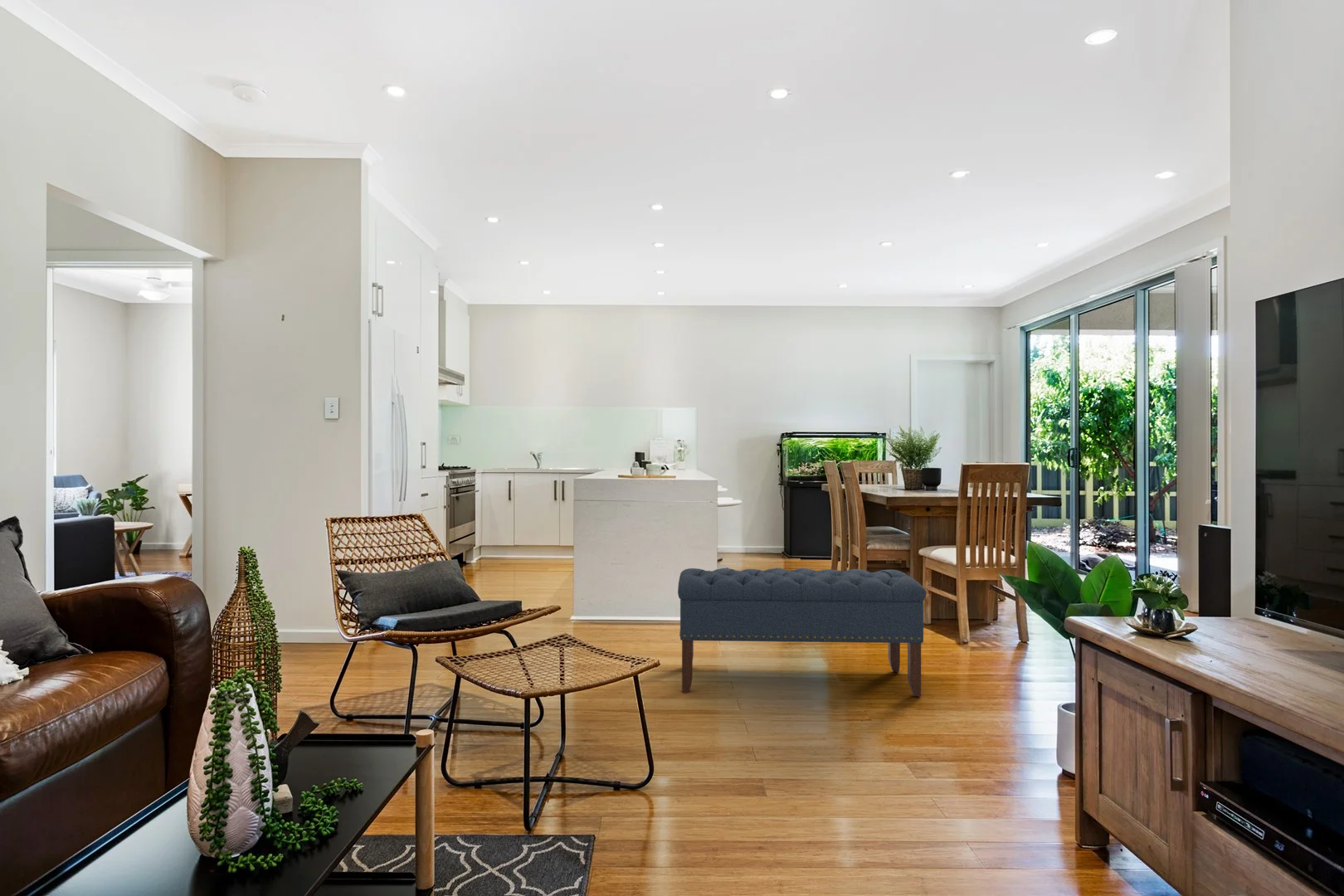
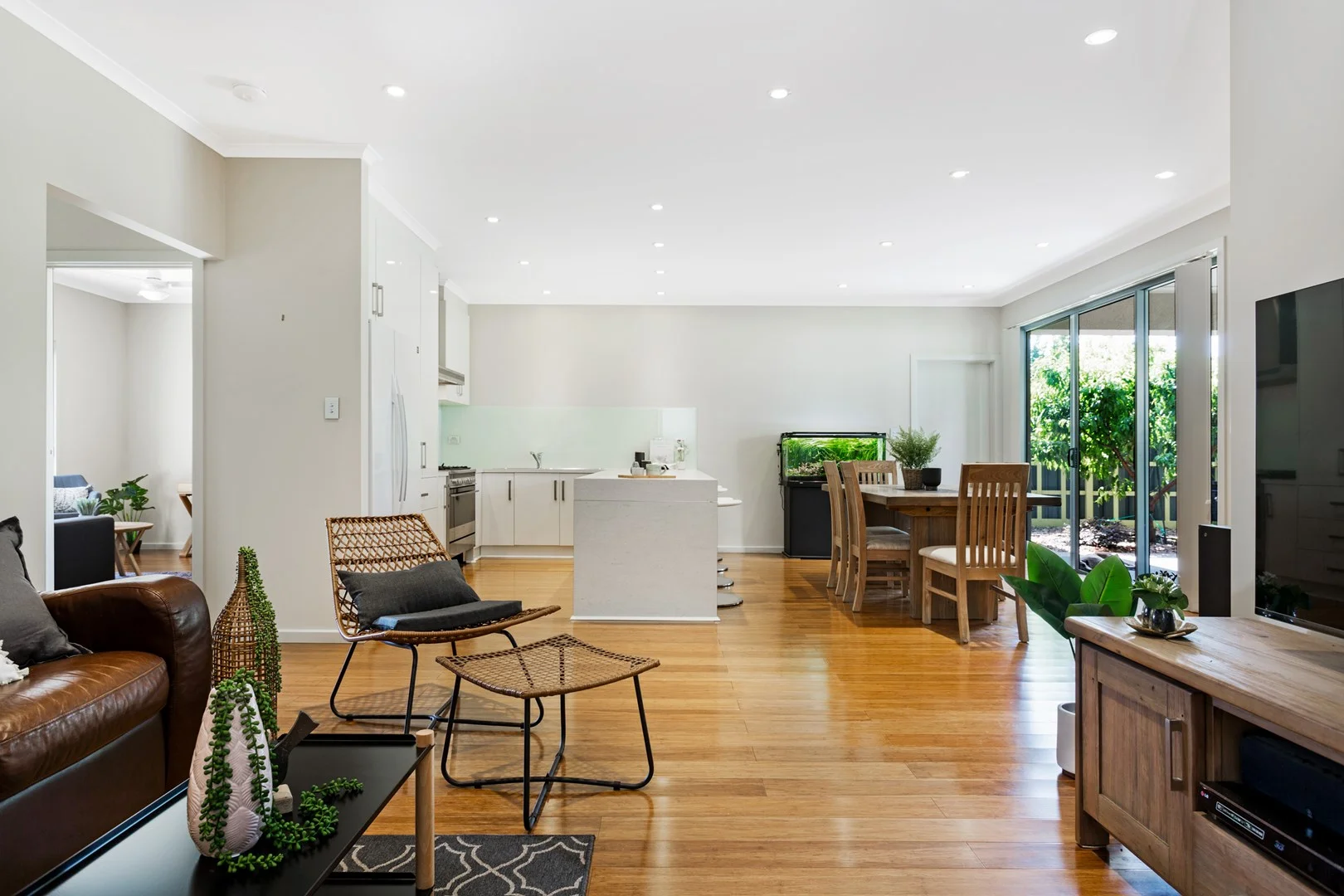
- bench [677,567,927,697]
